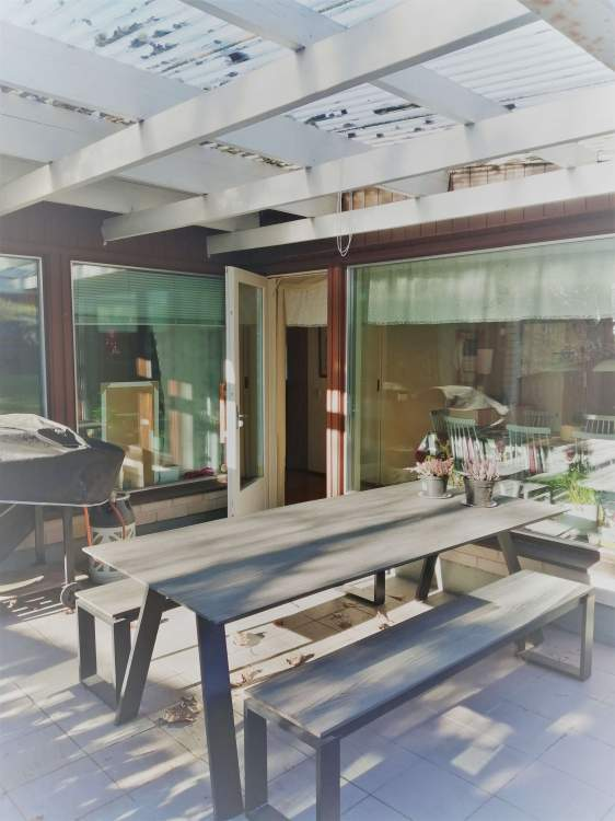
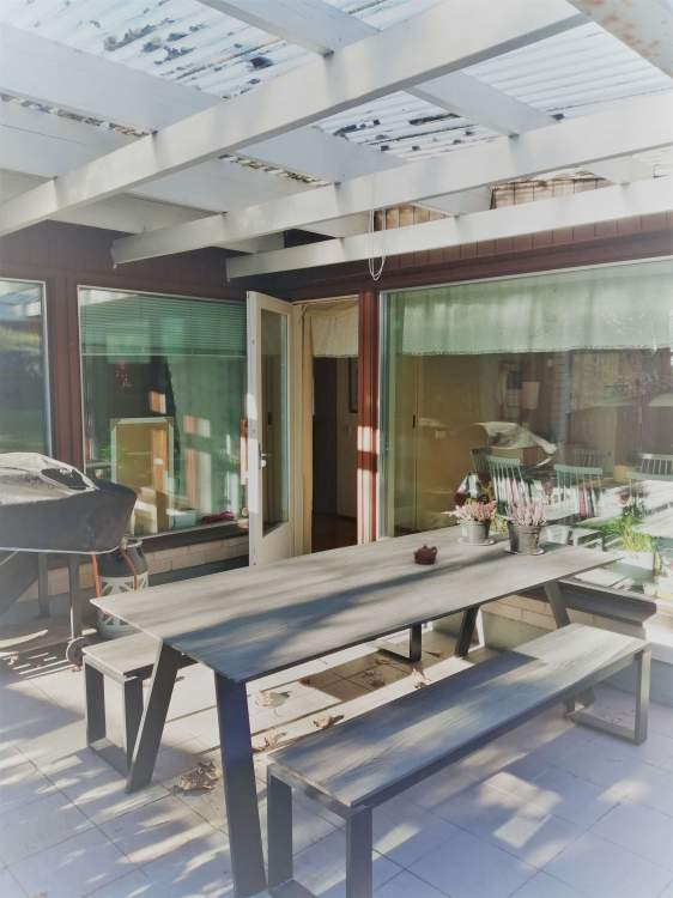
+ teapot [412,542,438,565]
